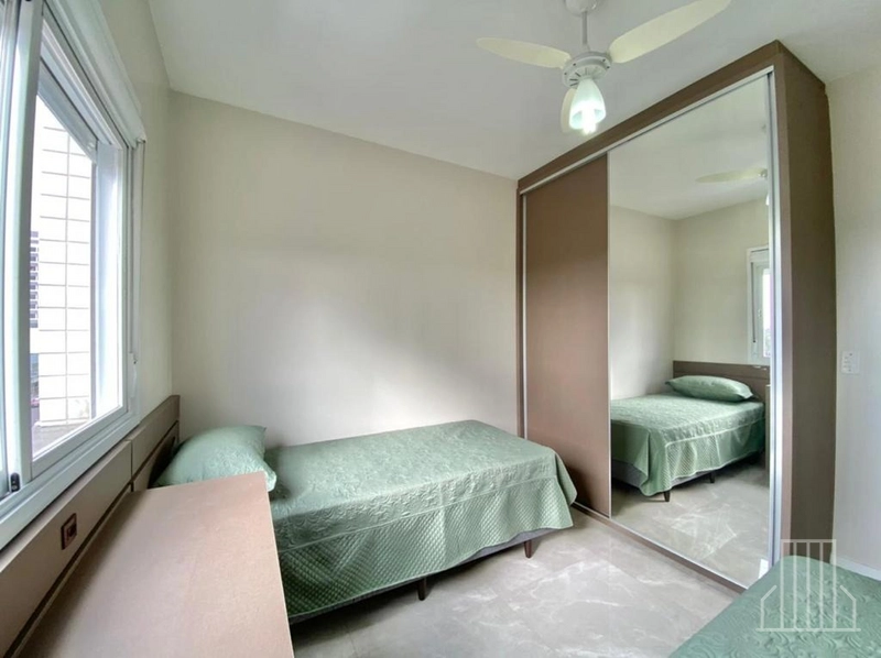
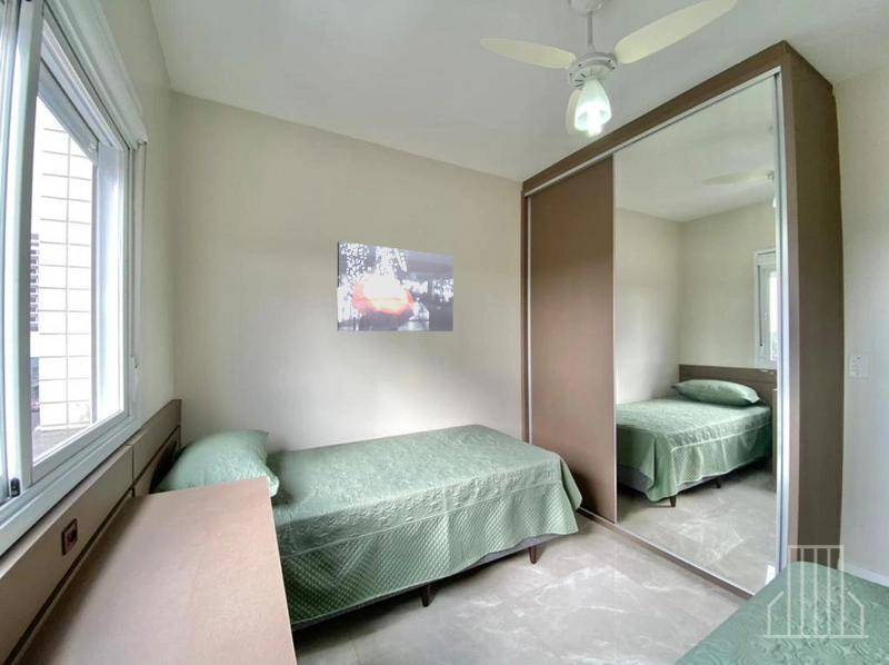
+ wall art [337,240,455,332]
